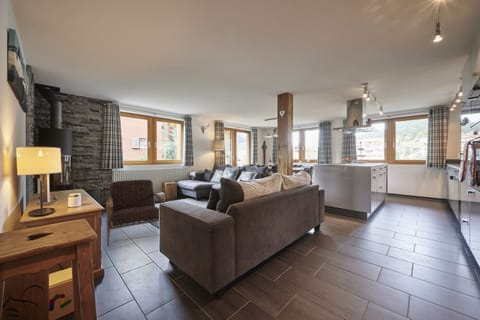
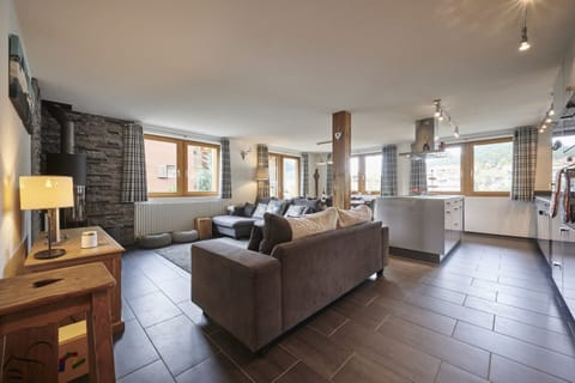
- armchair [105,179,167,248]
